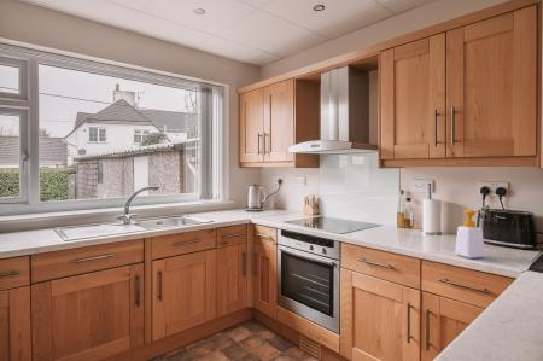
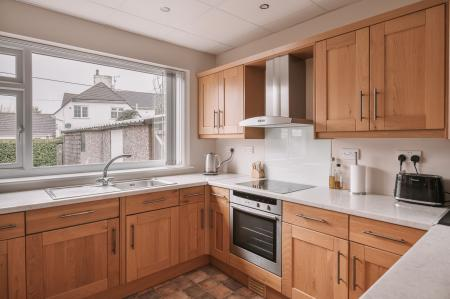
- soap bottle [454,209,487,260]
